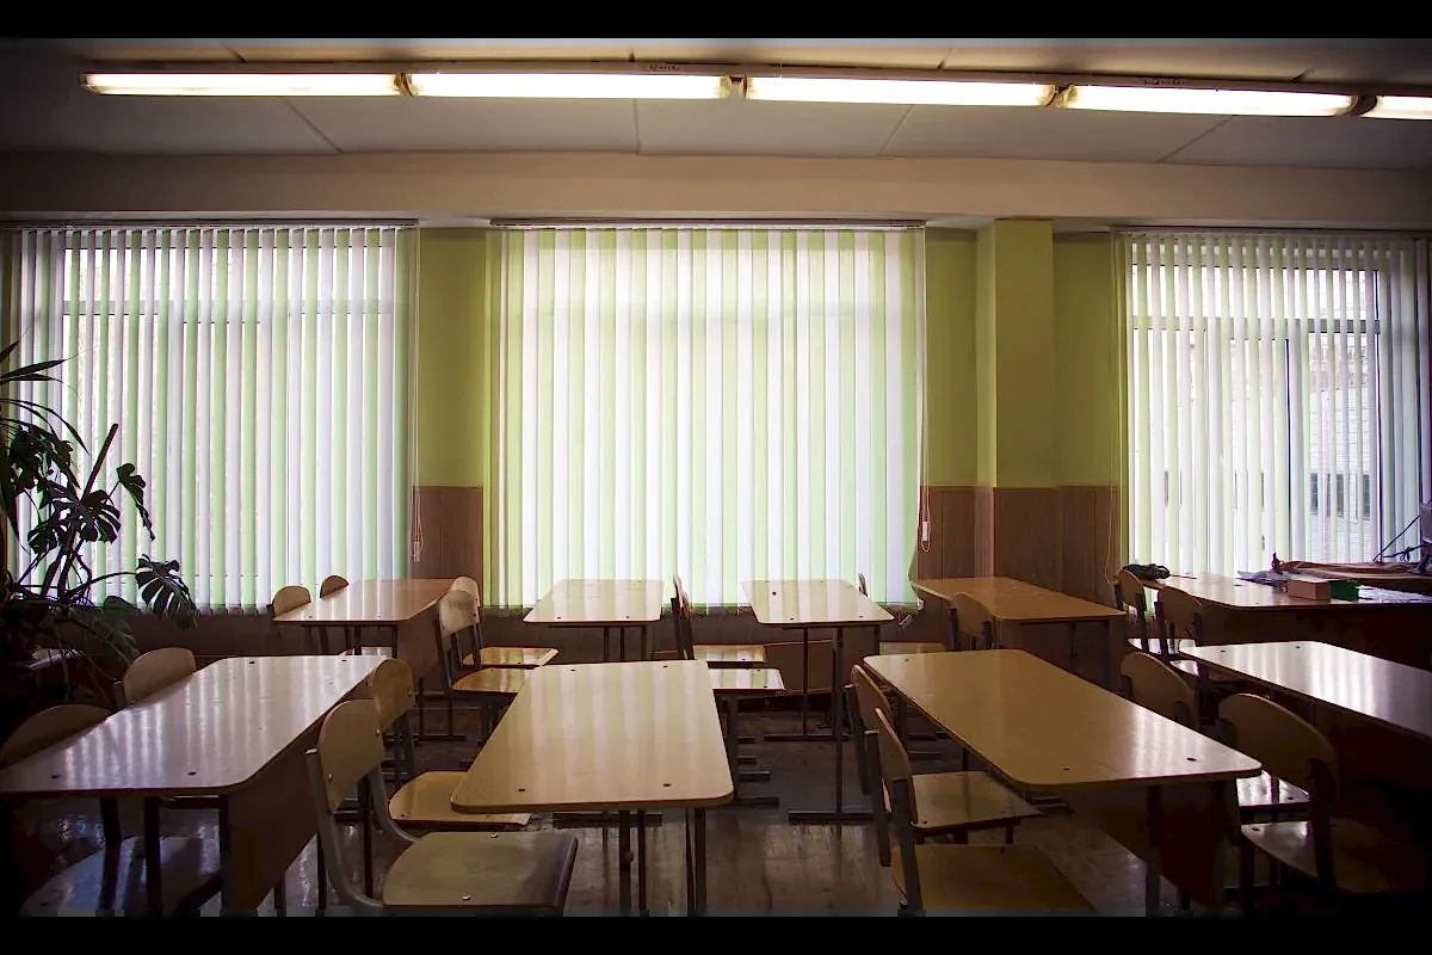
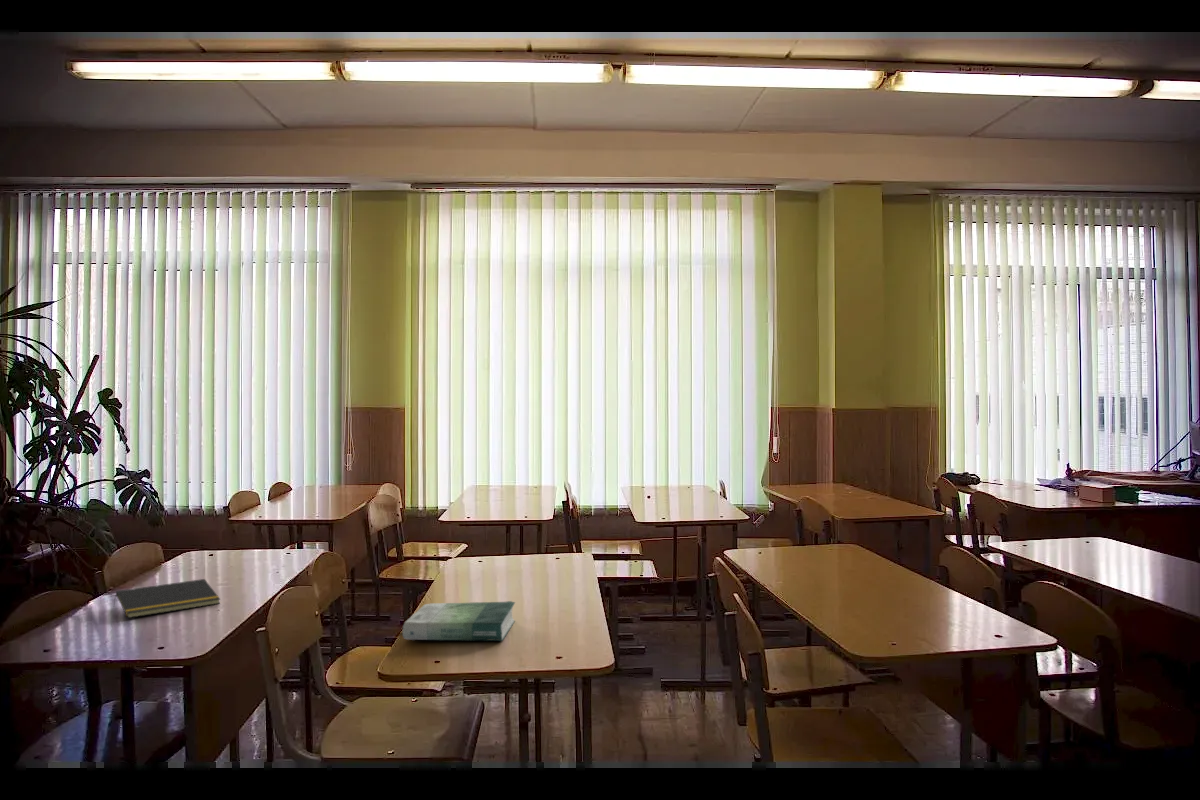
+ book [402,600,516,642]
+ notepad [112,578,221,619]
